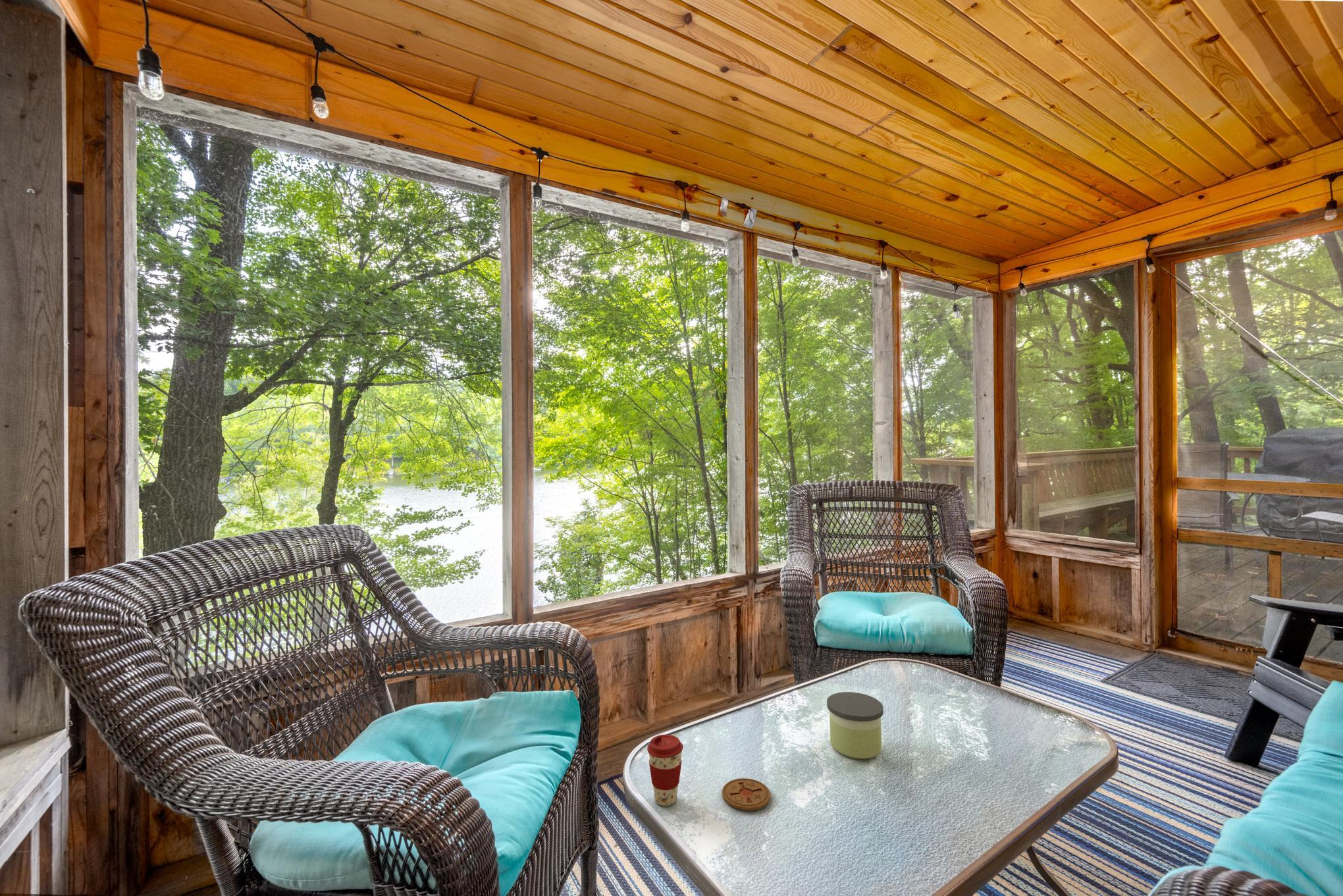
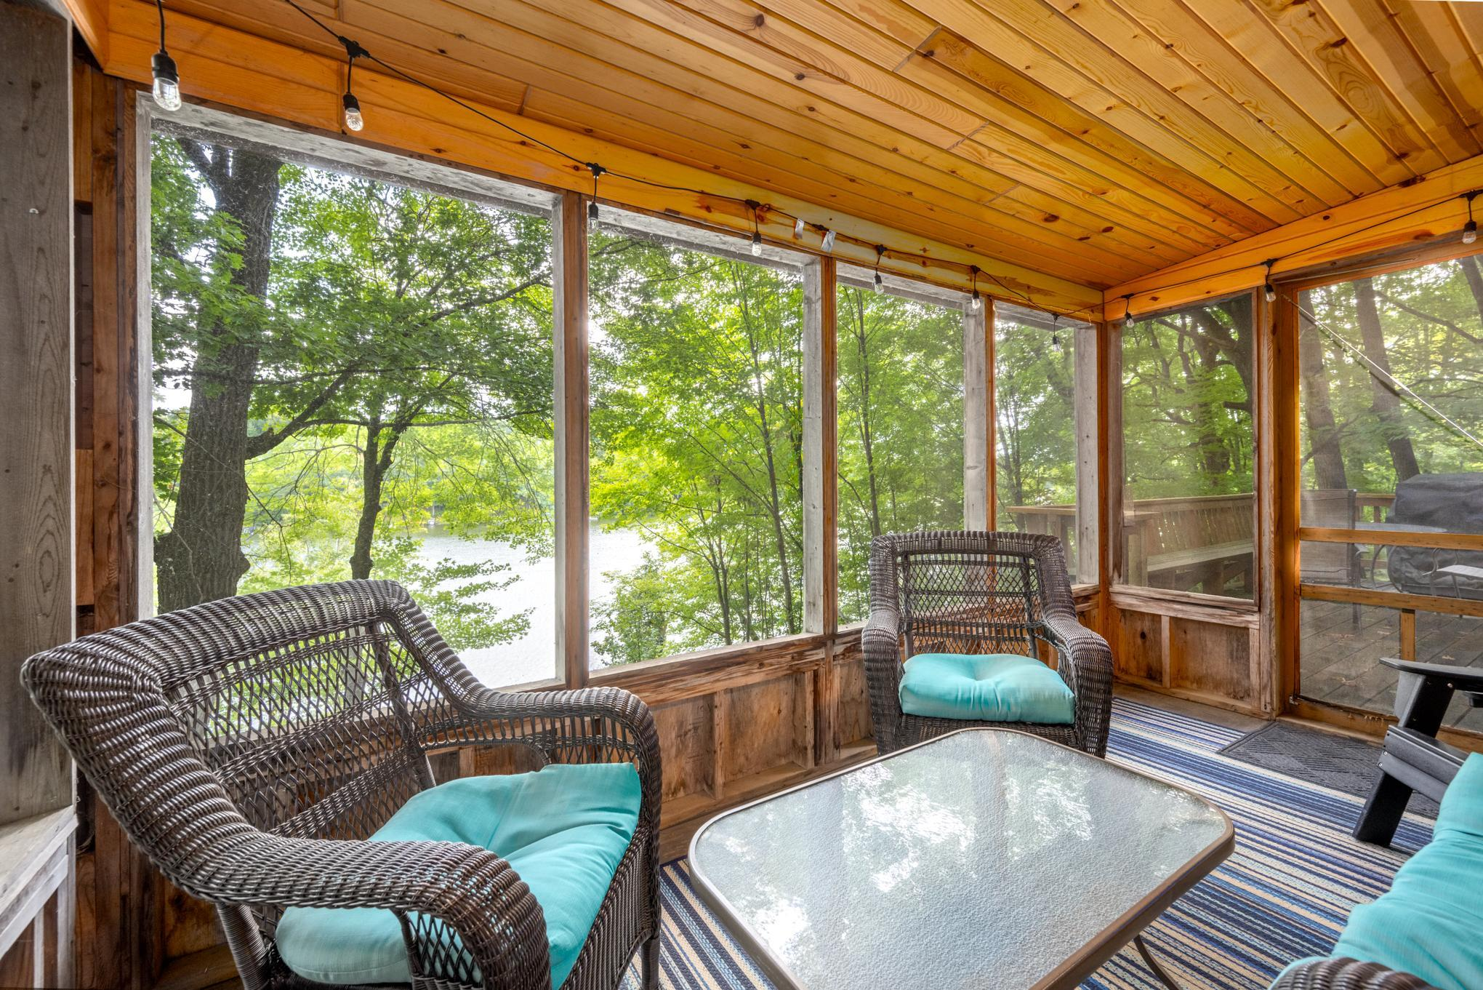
- coaster [722,777,771,811]
- coffee cup [646,734,684,806]
- candle [826,691,884,760]
